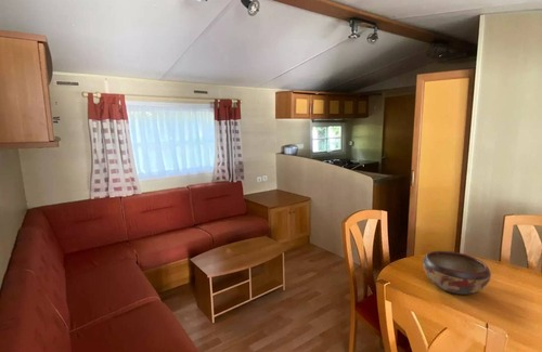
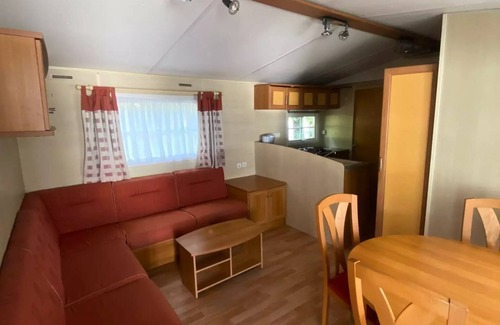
- decorative bowl [422,250,492,296]
